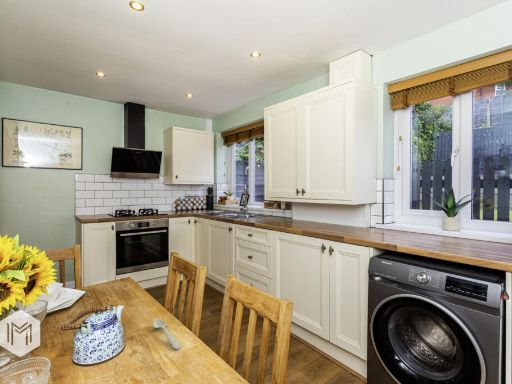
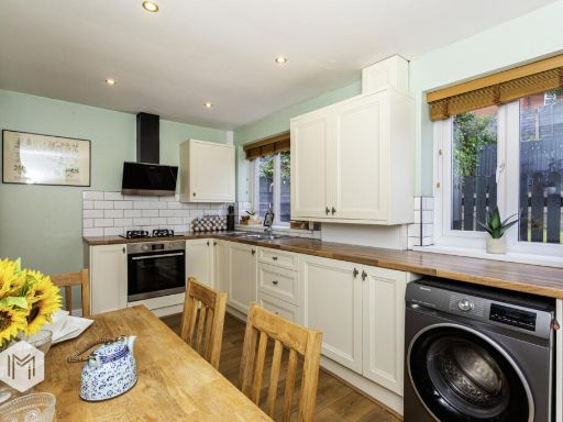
- spoon [152,318,181,350]
